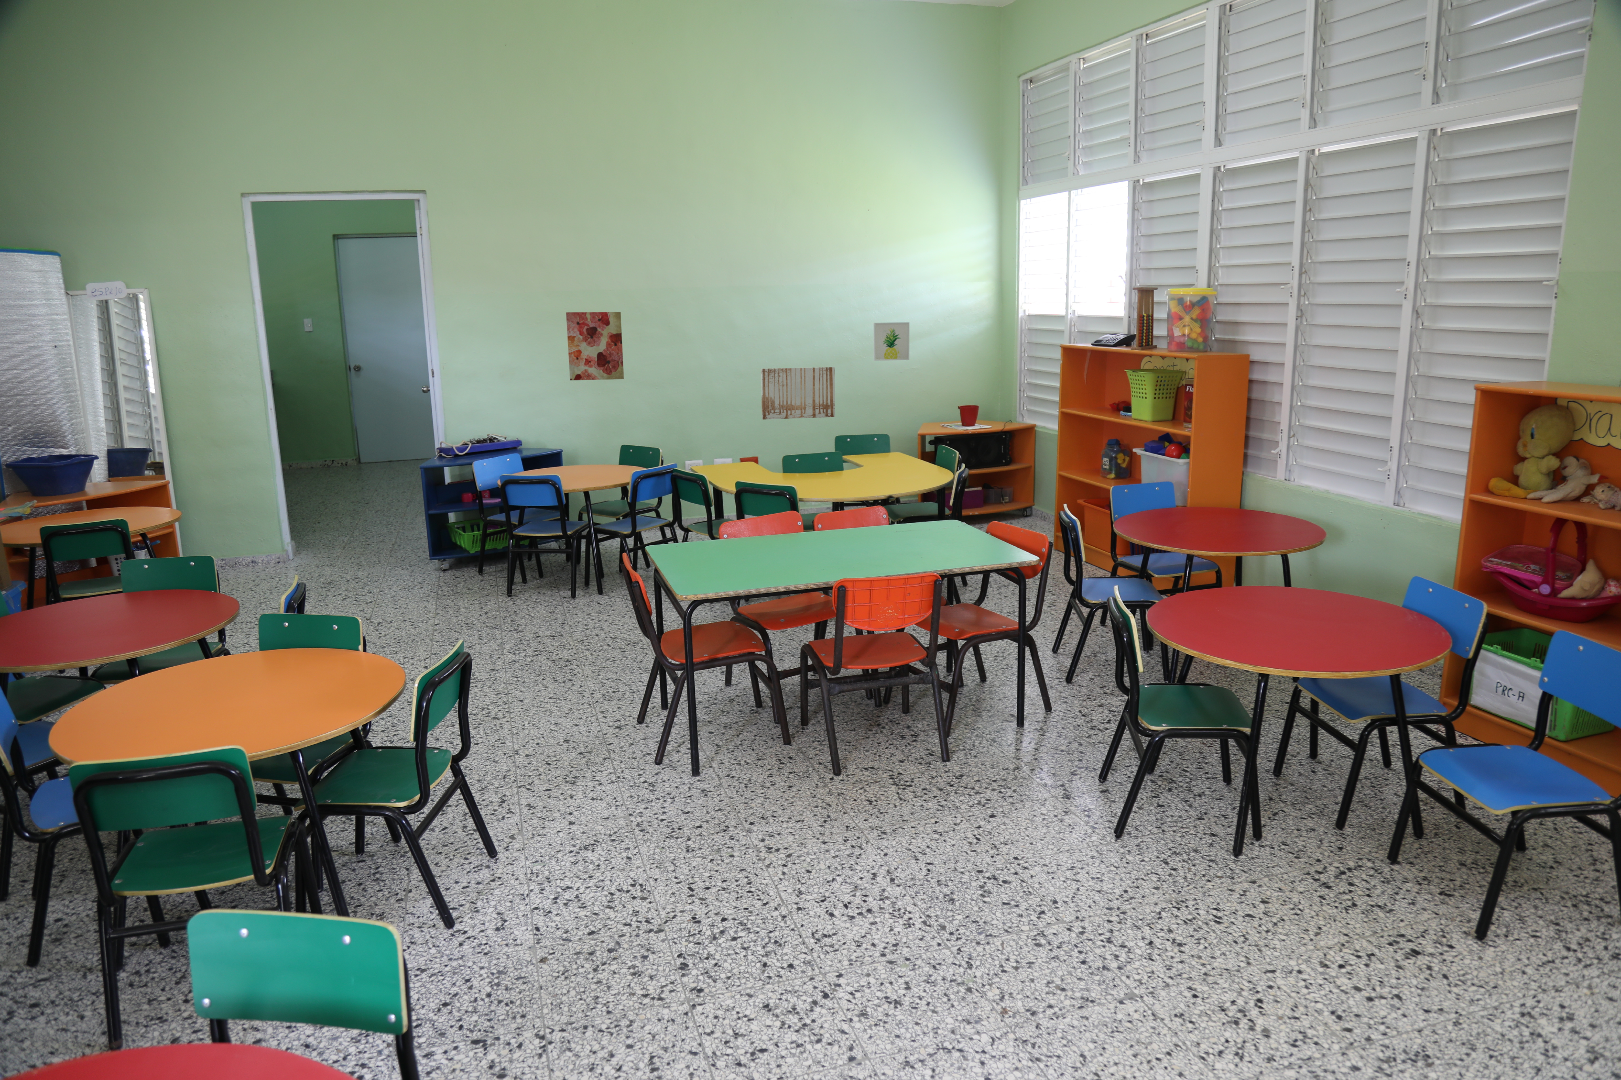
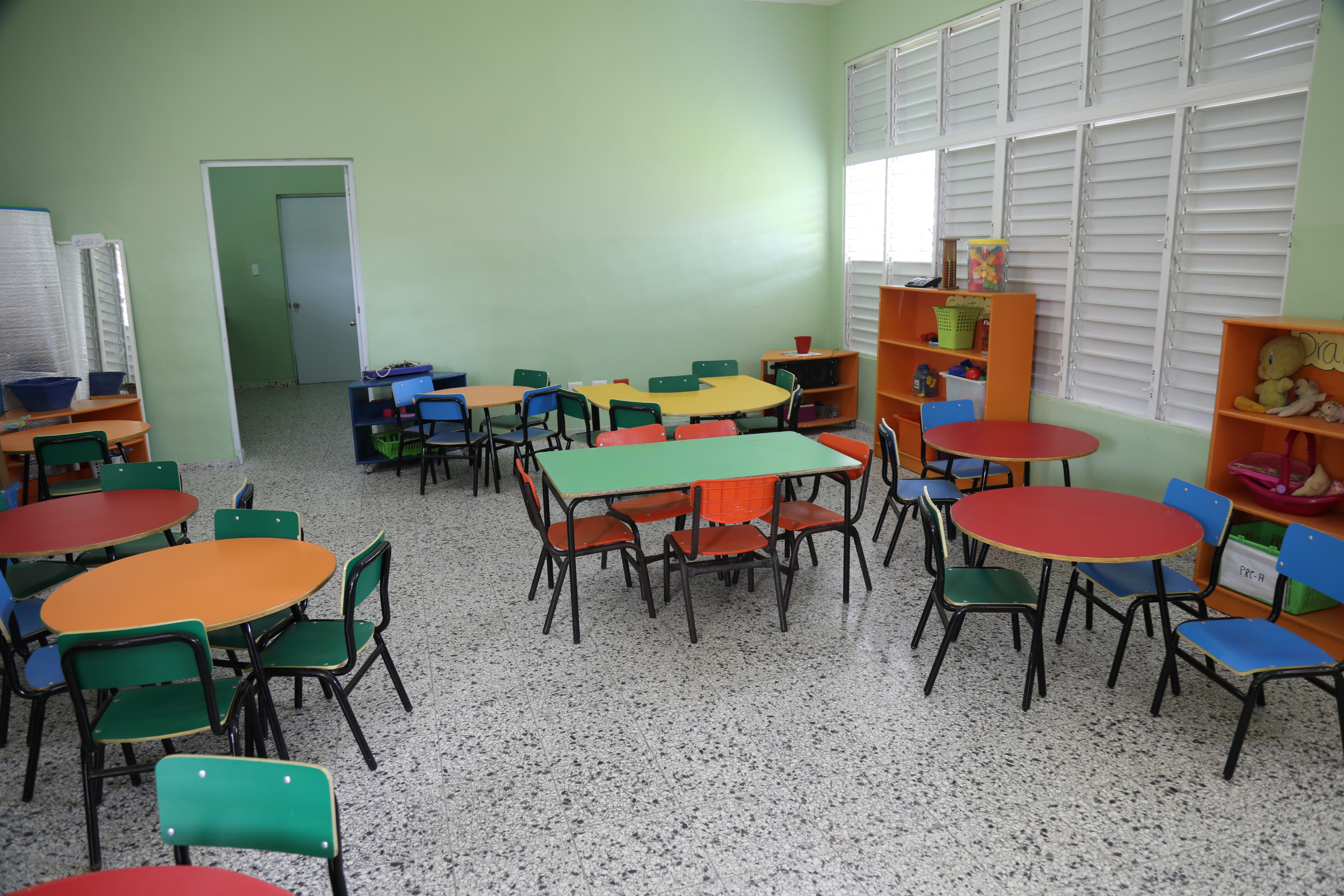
- wall art [566,312,625,381]
- wall art [760,366,836,419]
- wall art [873,322,909,362]
